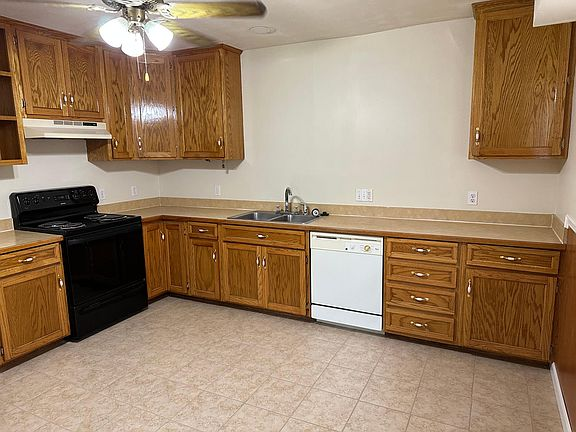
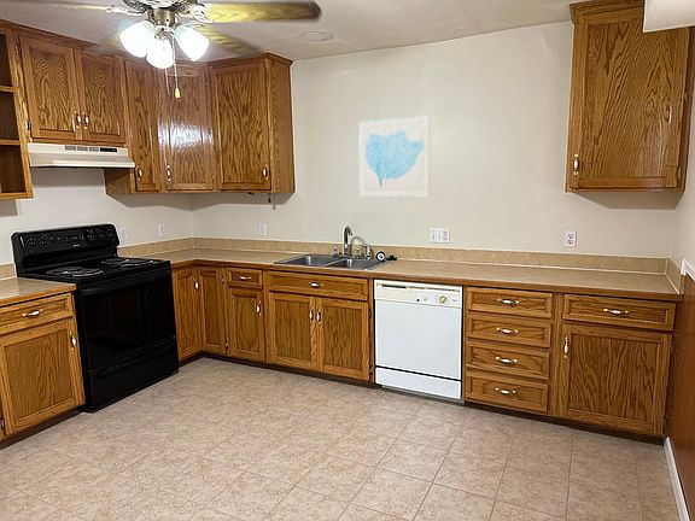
+ wall art [357,115,432,198]
